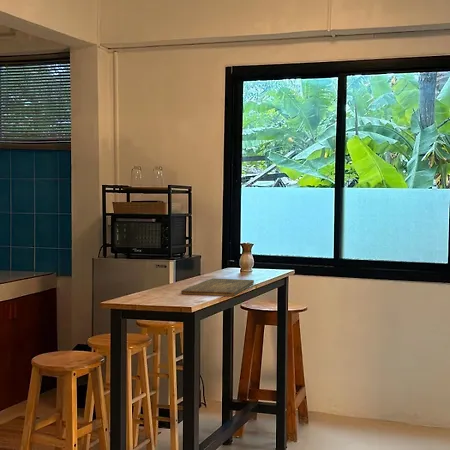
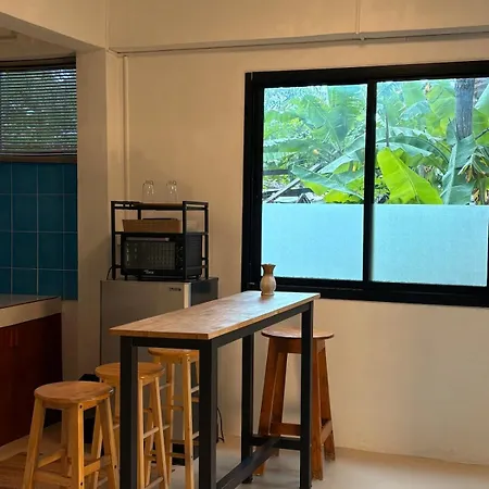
- cutting board [180,277,255,297]
